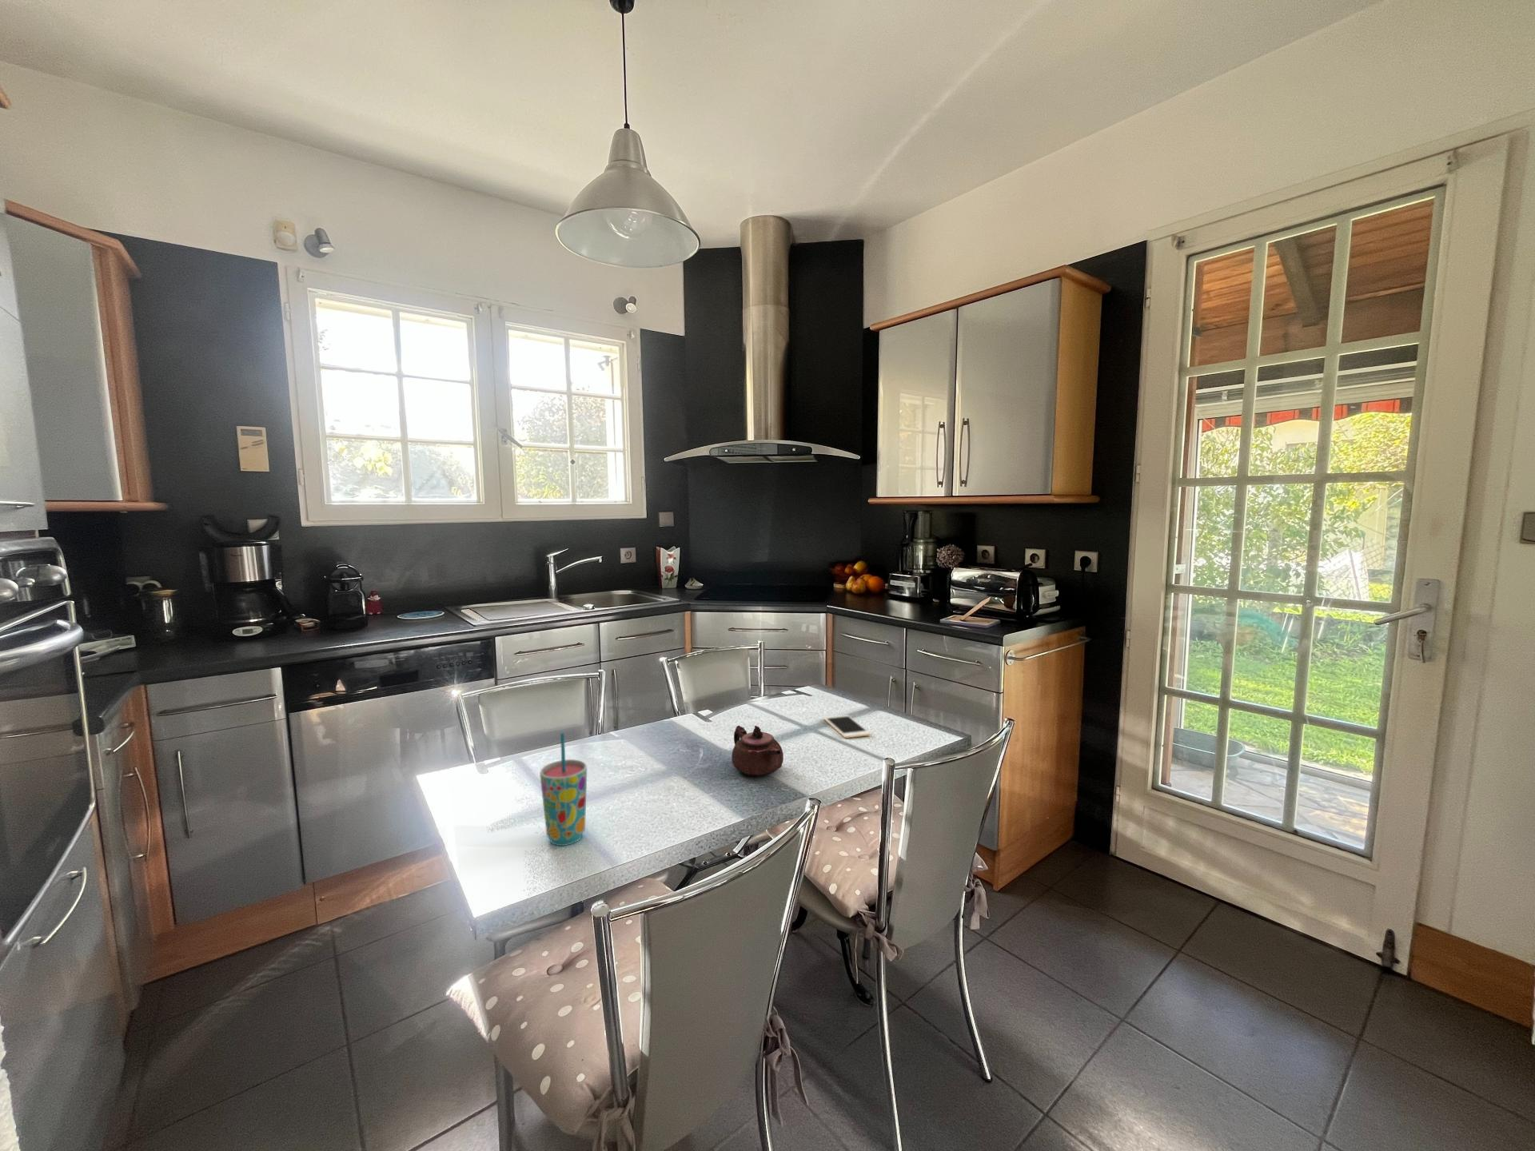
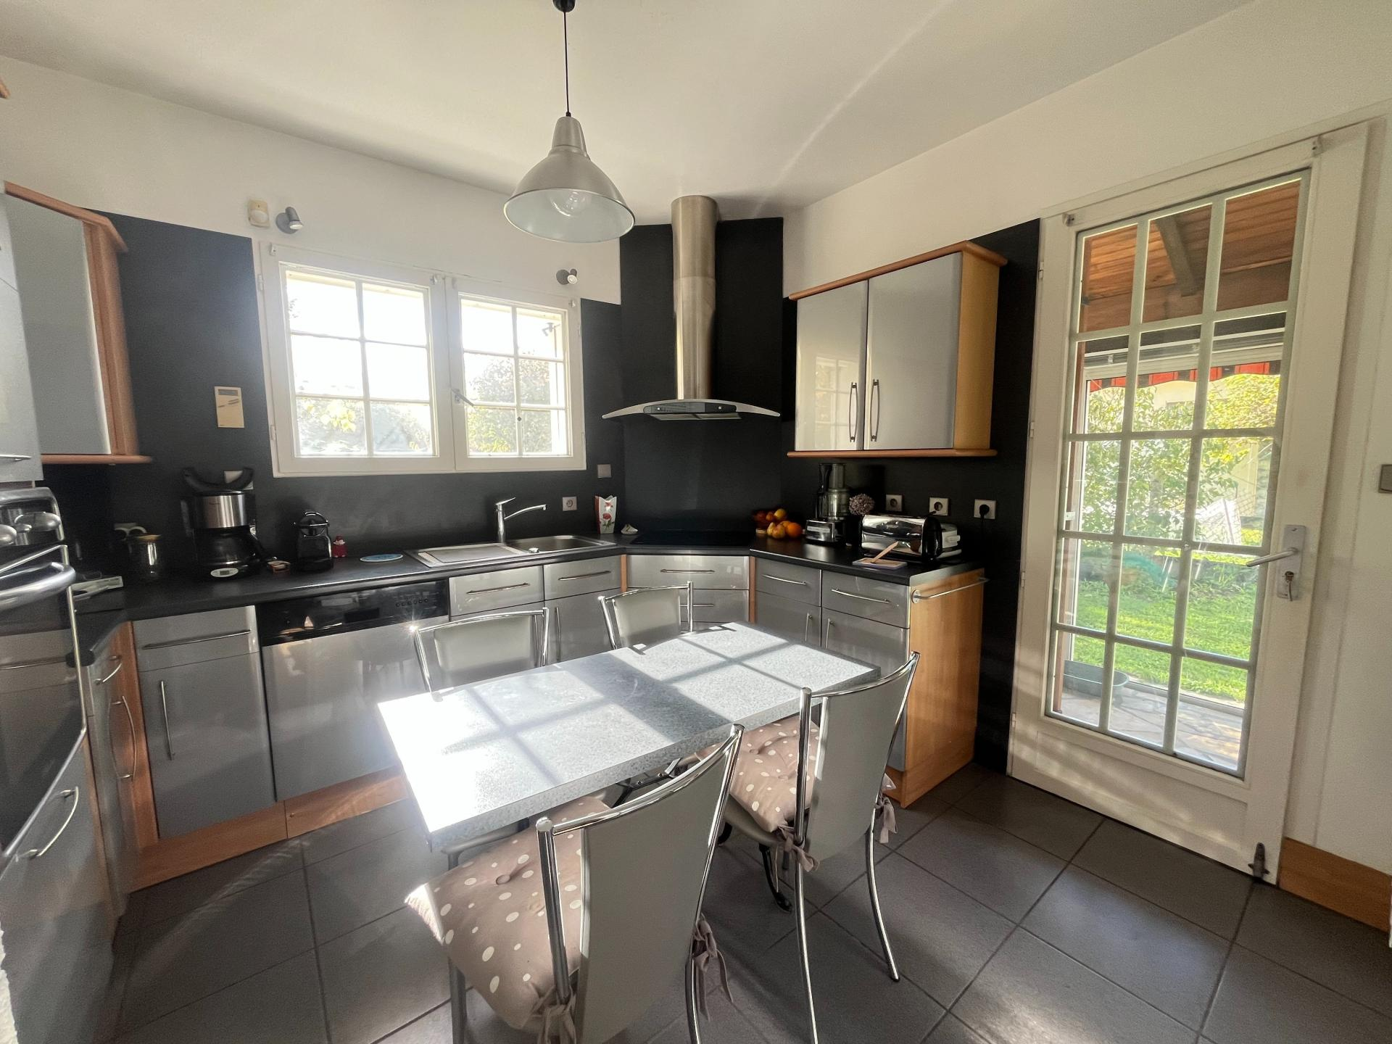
- teapot [731,725,784,777]
- cup [539,733,587,846]
- cell phone [823,713,871,739]
